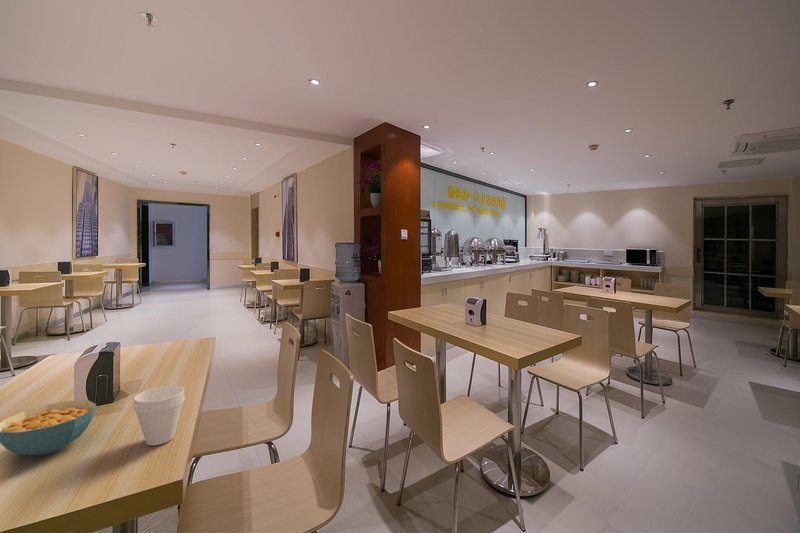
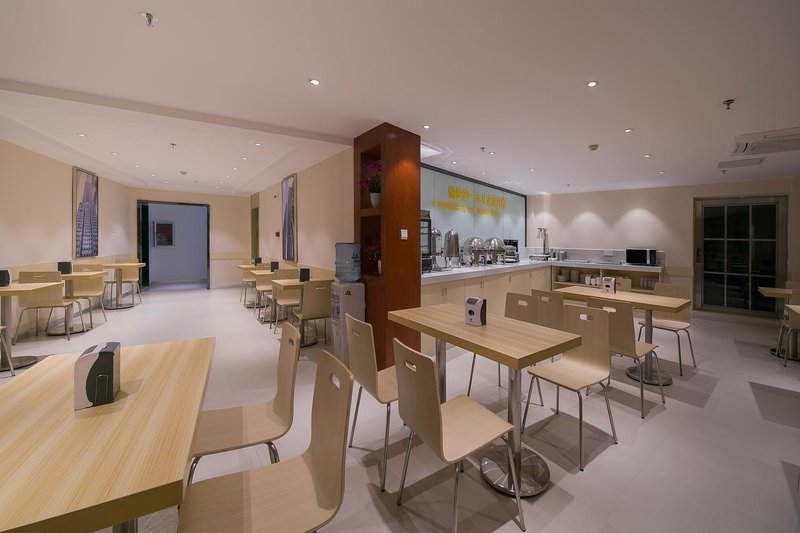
- cereal bowl [0,400,97,456]
- cup [133,385,186,446]
